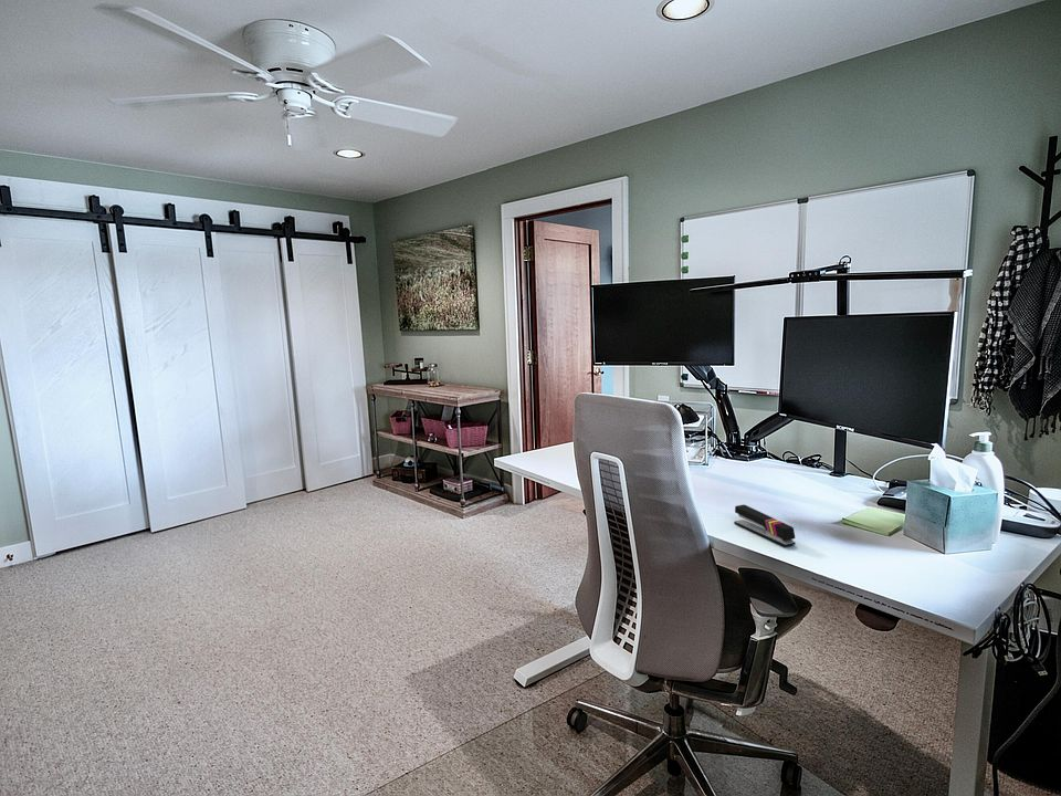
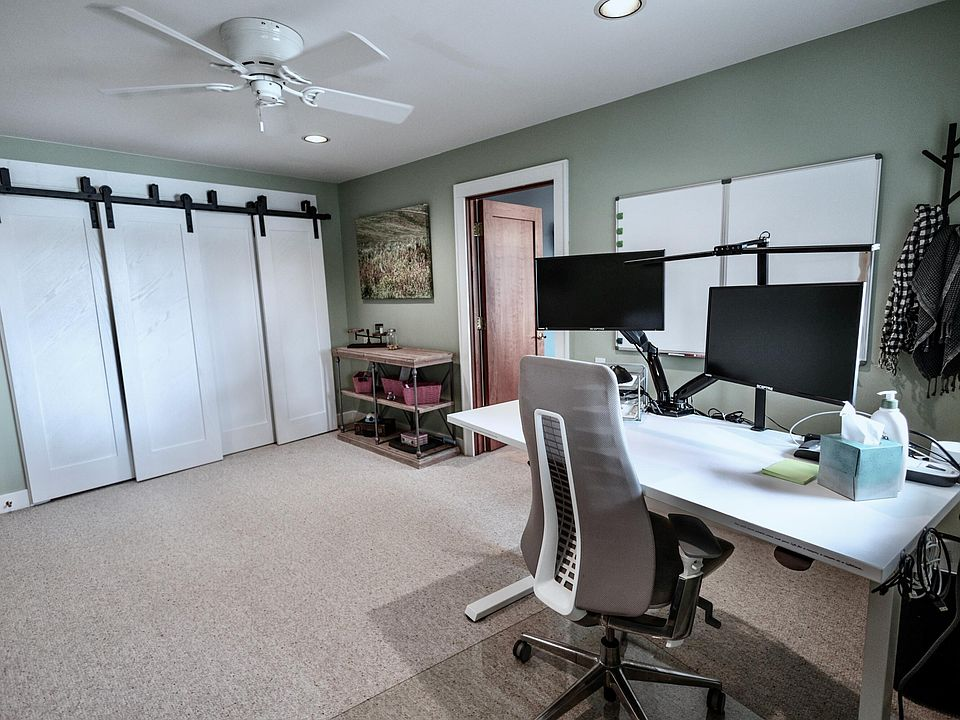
- stapler [733,504,797,547]
